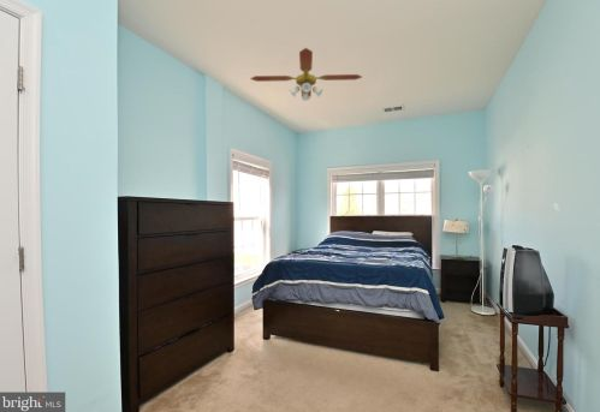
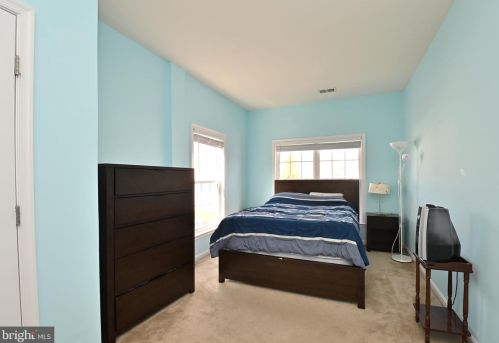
- ceiling fan [249,47,363,102]
